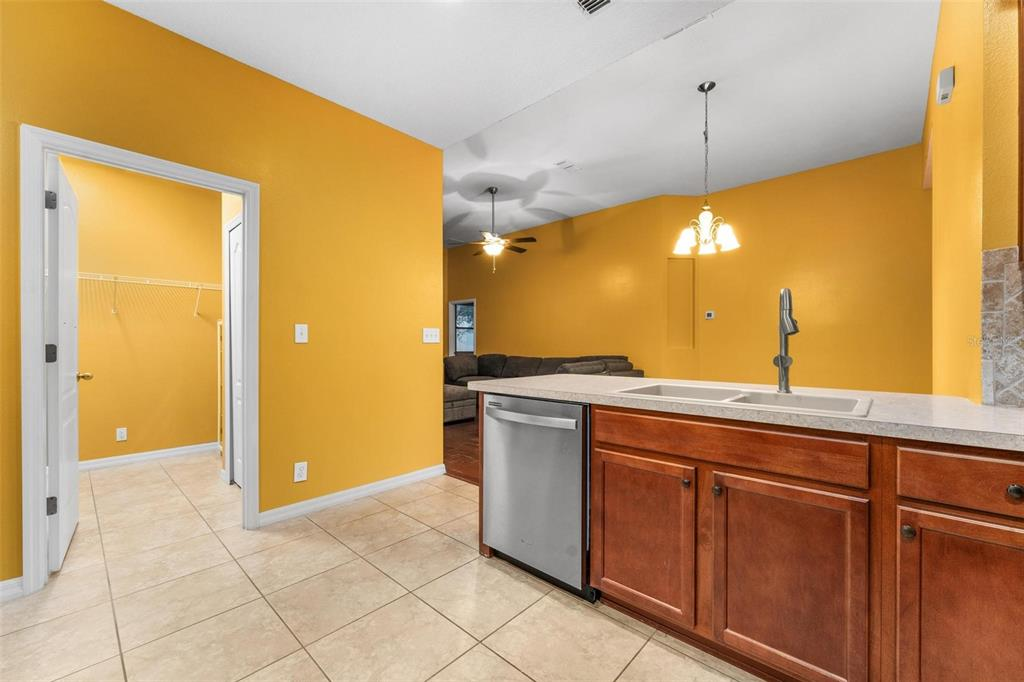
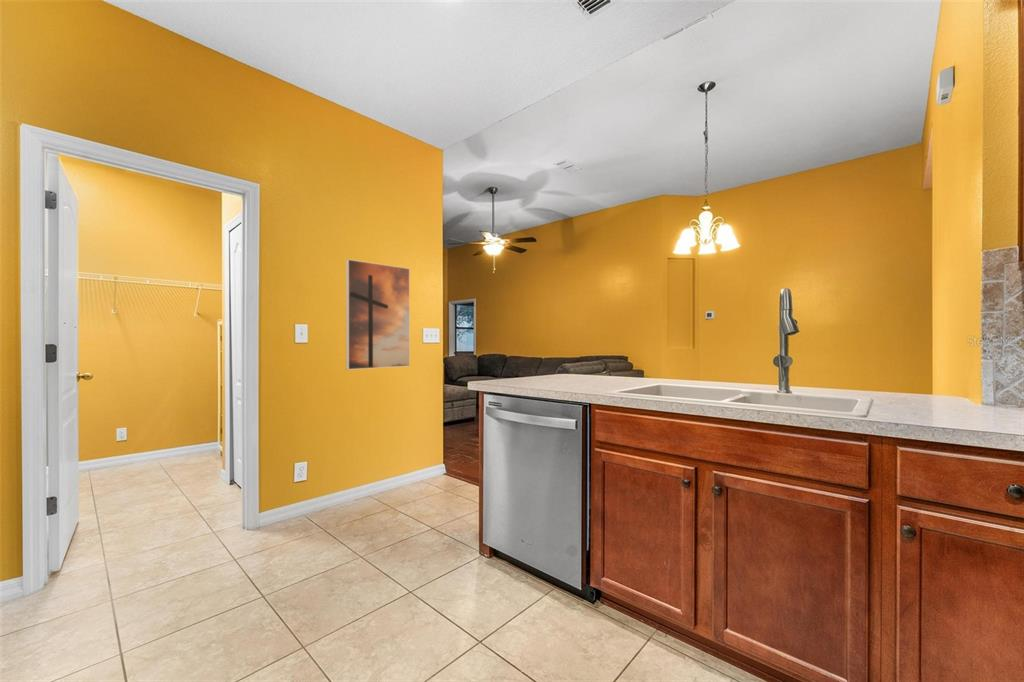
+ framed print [345,258,411,371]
